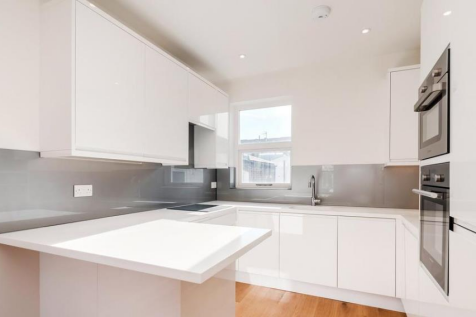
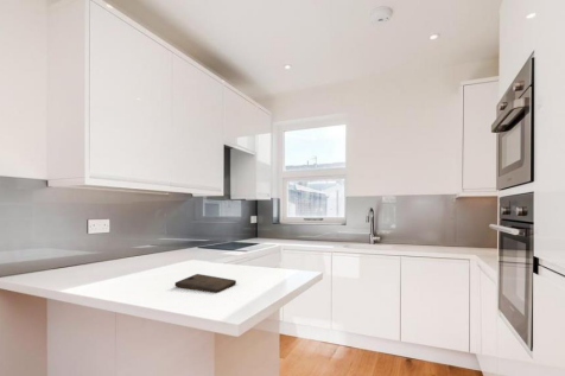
+ cutting board [173,273,237,294]
